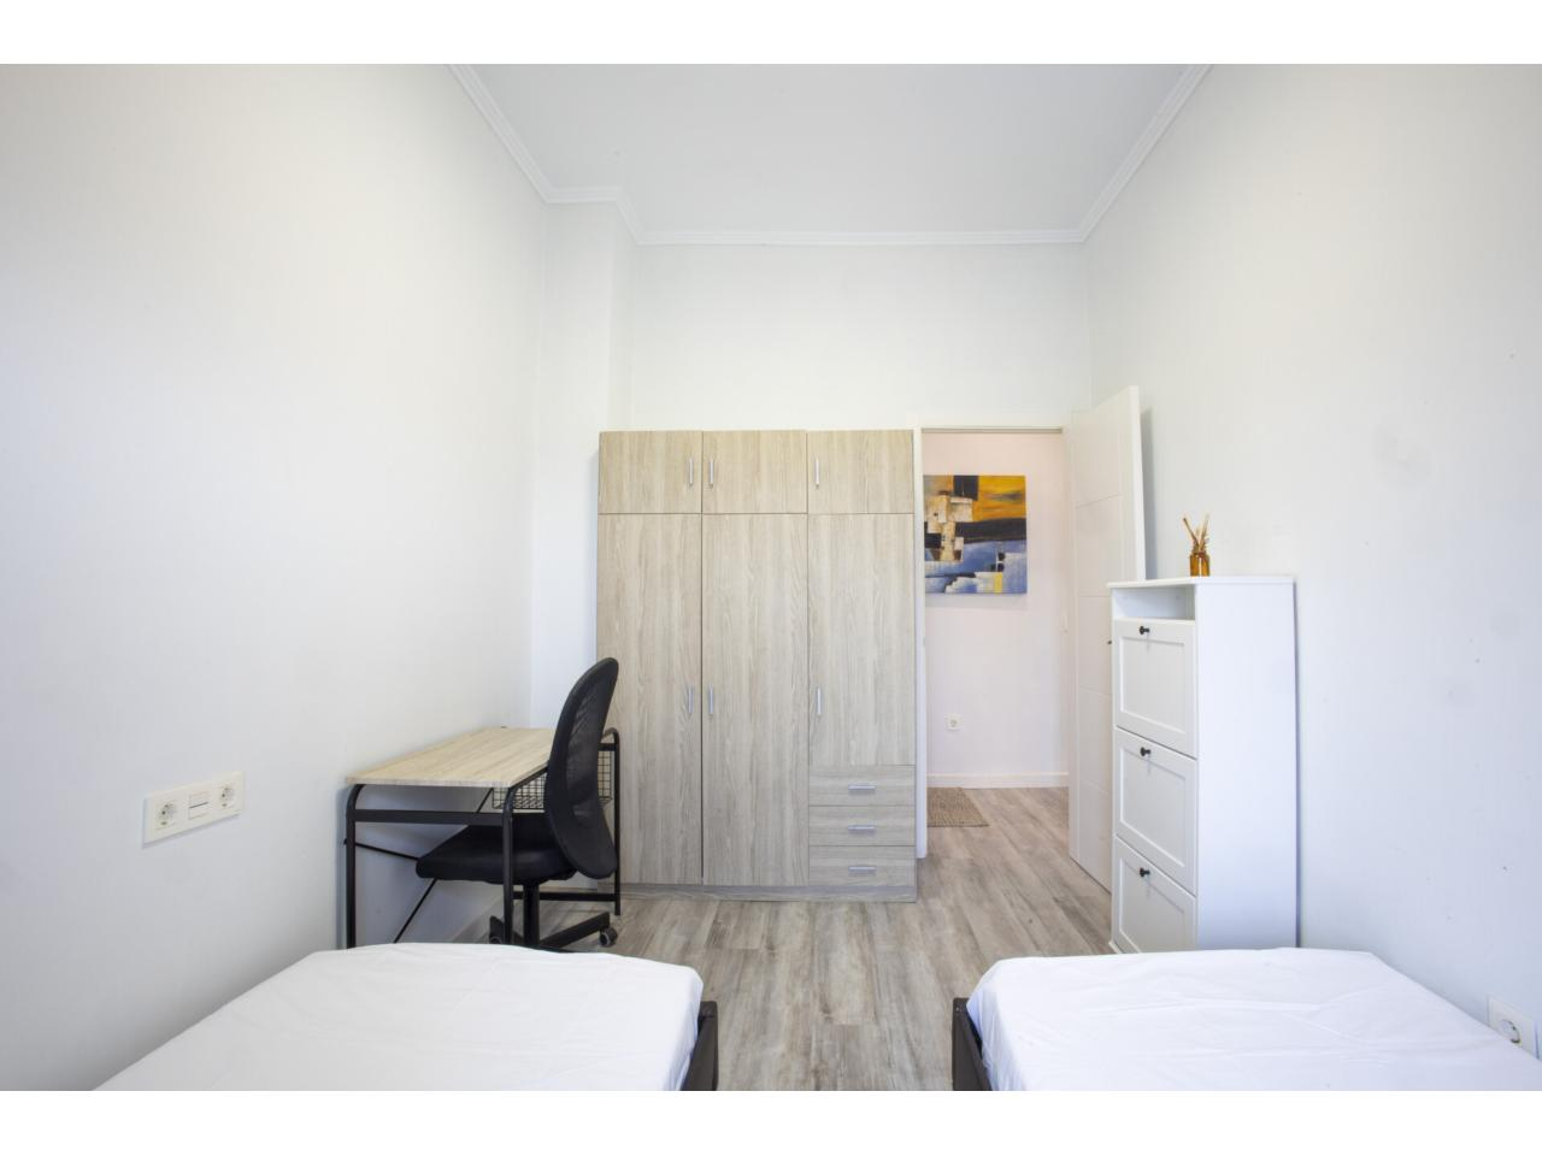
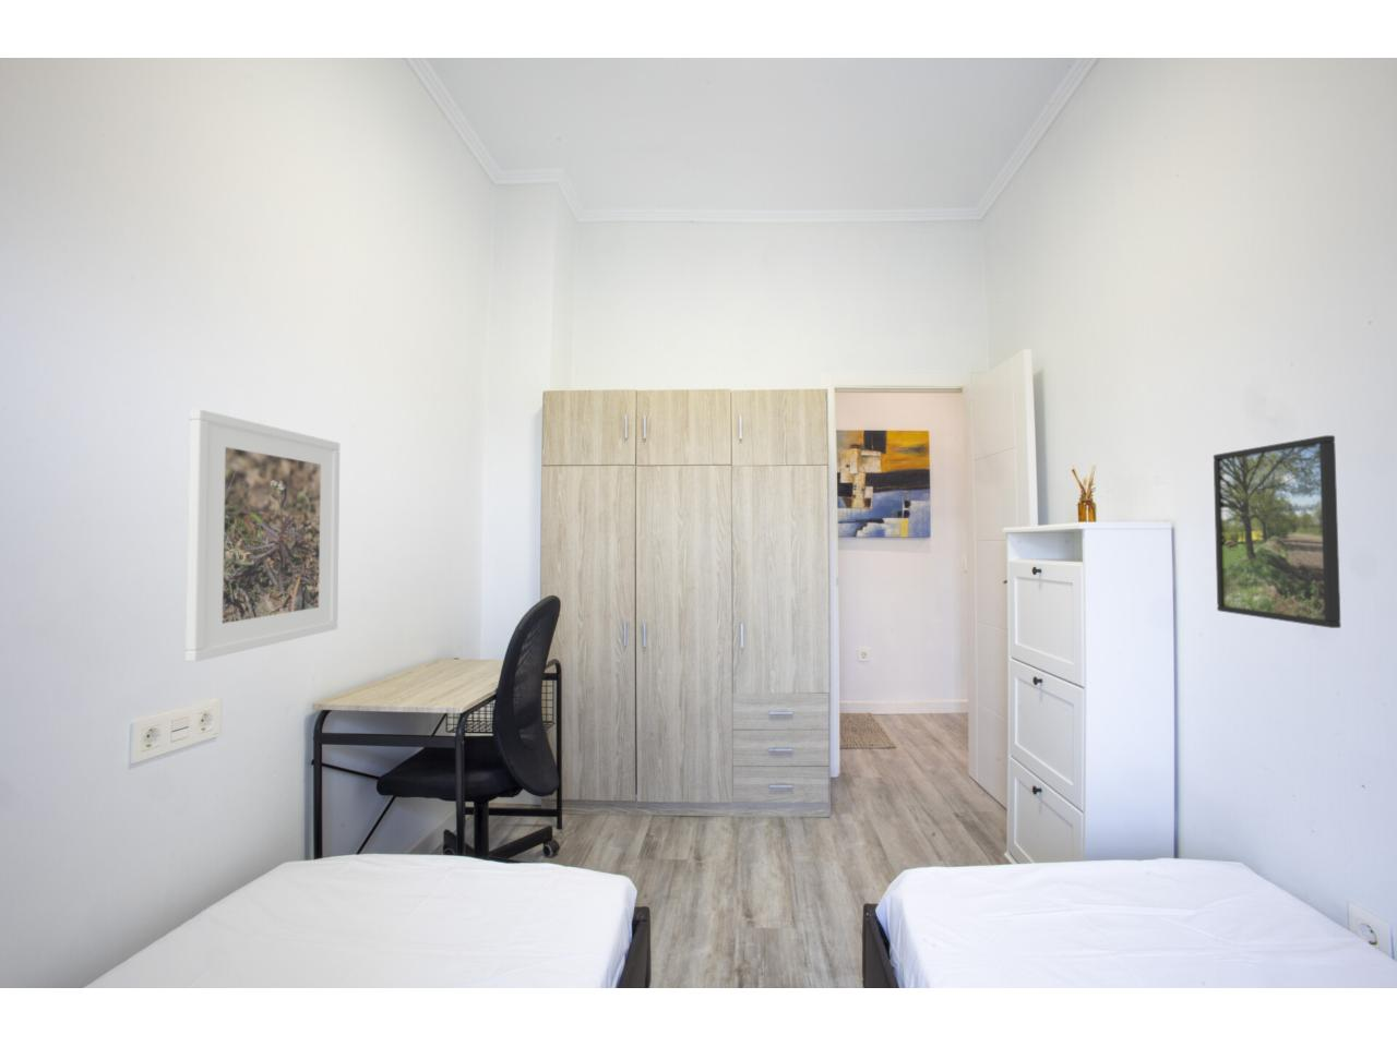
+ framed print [185,408,341,663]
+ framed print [1212,434,1341,629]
